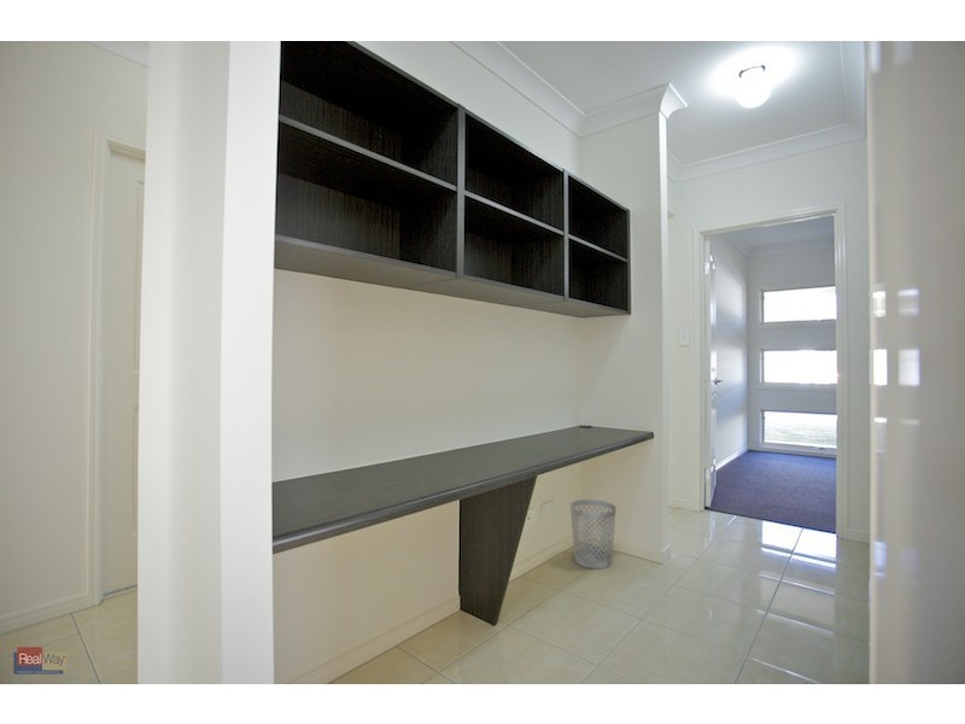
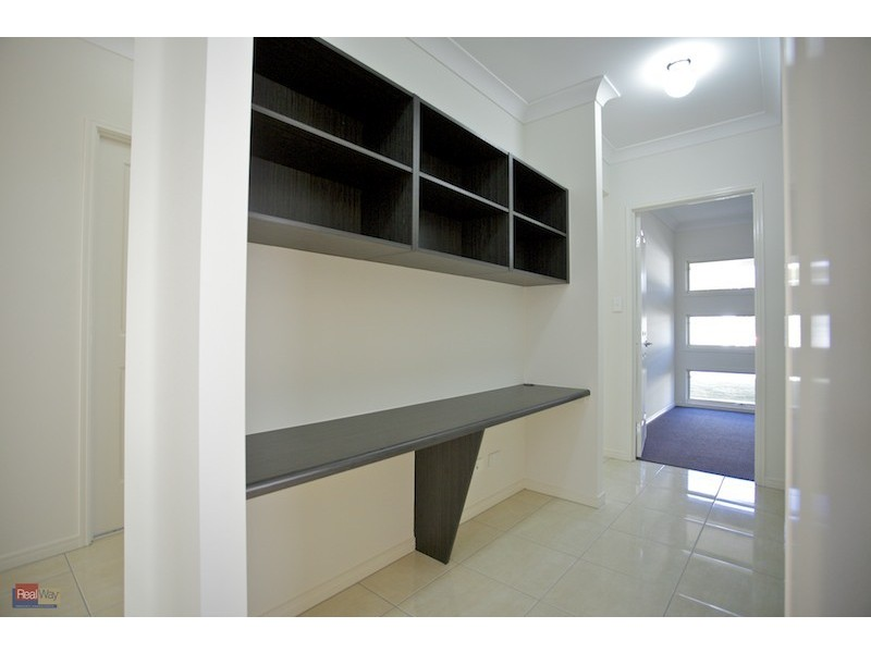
- wastebasket [569,498,618,570]
